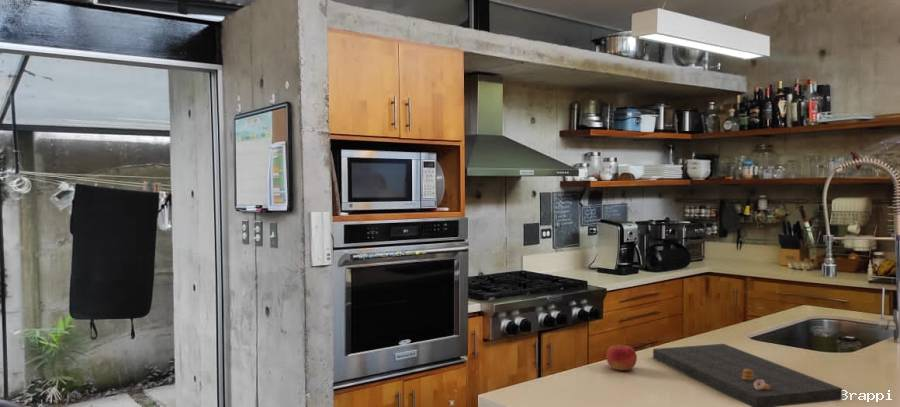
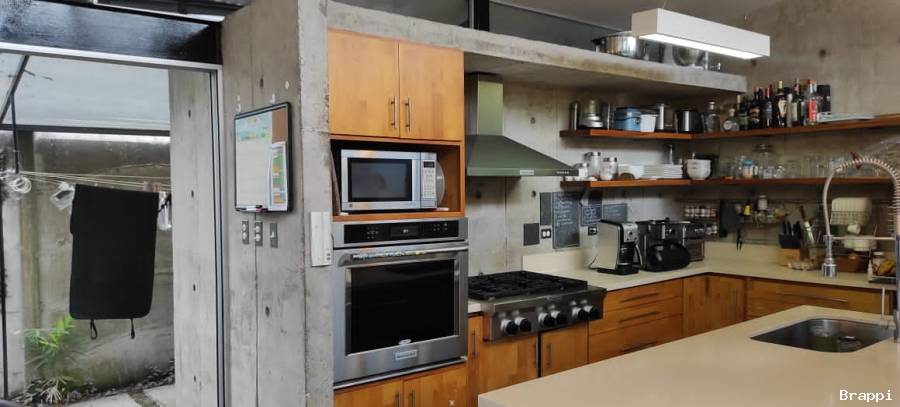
- fruit [605,342,638,371]
- cutting board [652,343,843,407]
